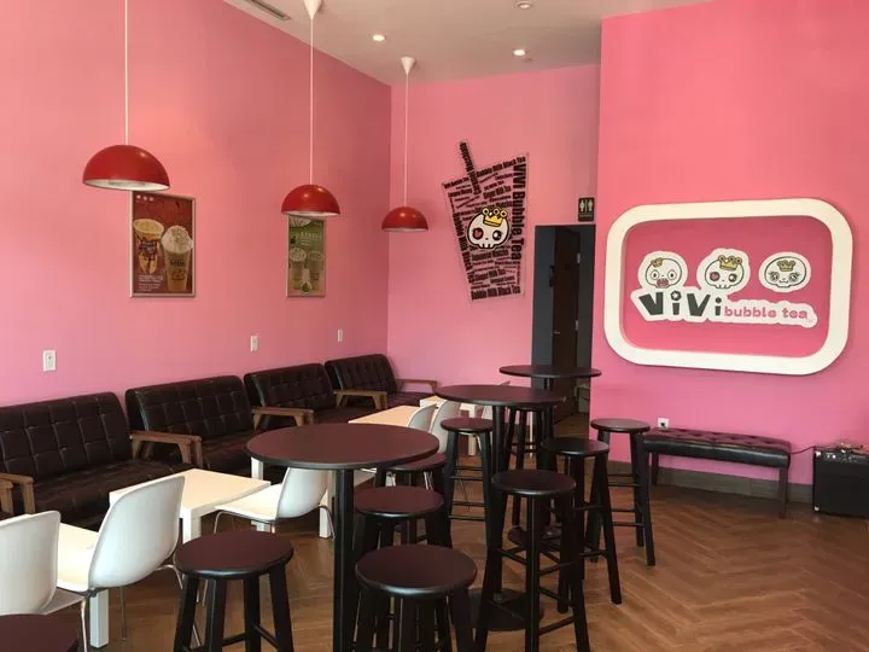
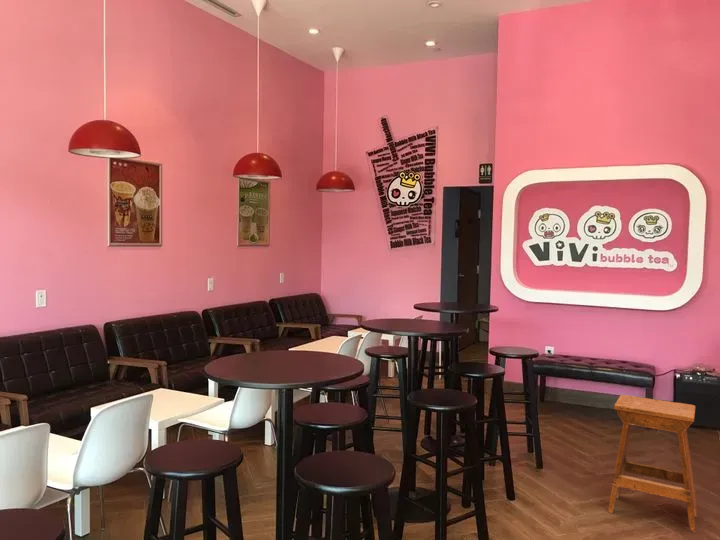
+ stool [607,394,698,533]
